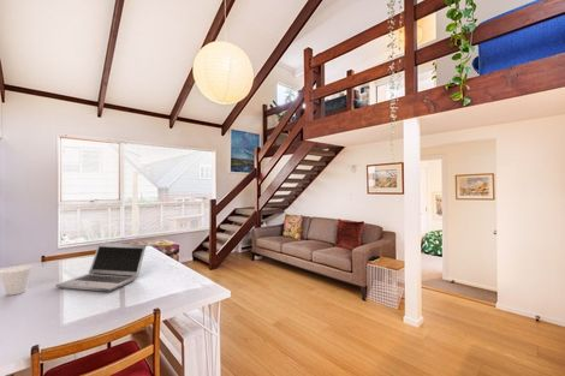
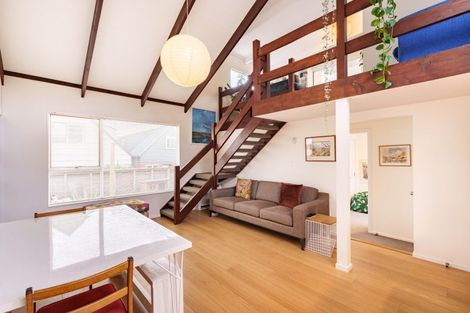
- cup [0,264,32,297]
- laptop [54,241,148,292]
